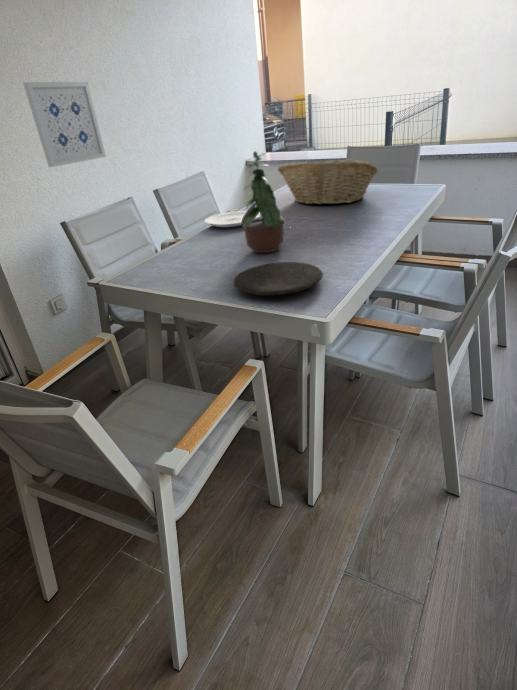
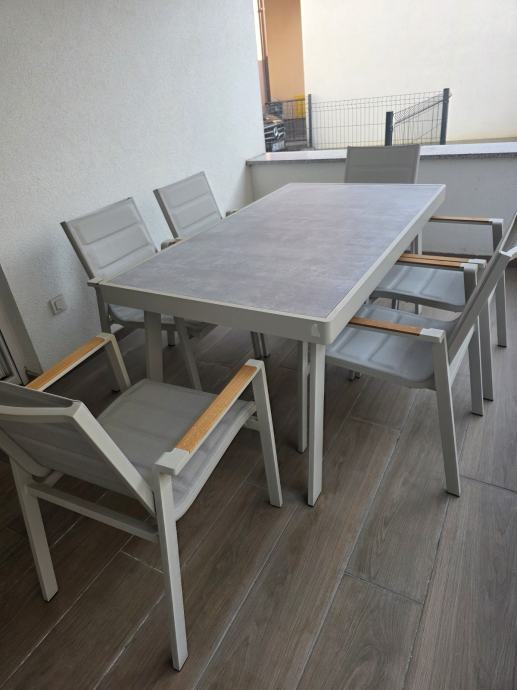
- plate [204,210,261,228]
- fruit basket [277,159,379,206]
- potted plant [241,150,290,254]
- wall art [22,81,107,168]
- plate [233,261,324,296]
